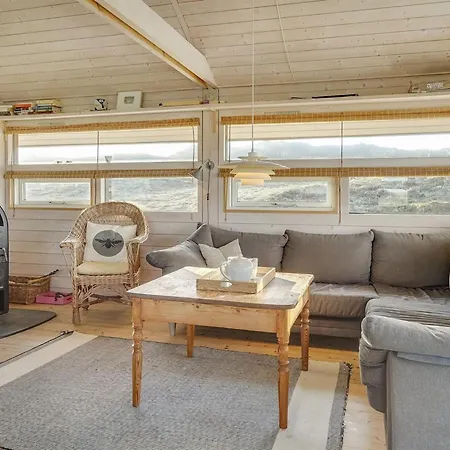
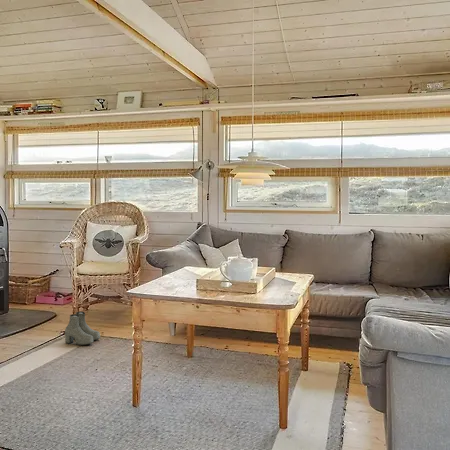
+ boots [64,310,101,346]
